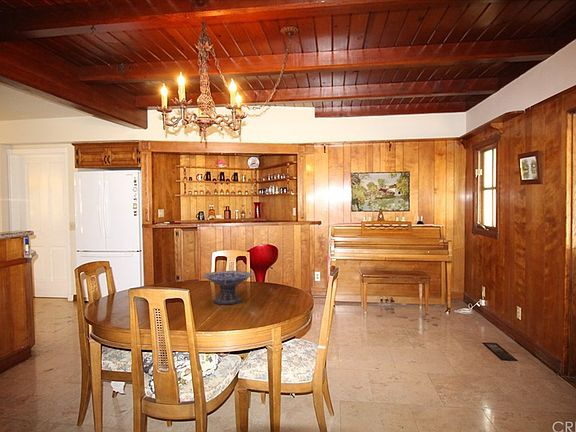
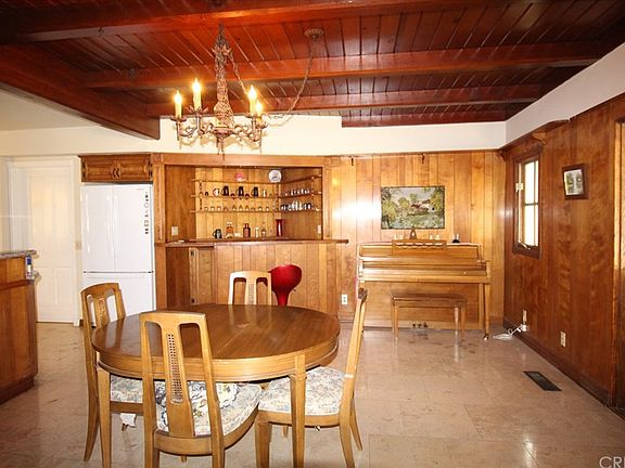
- decorative bowl [202,270,254,305]
